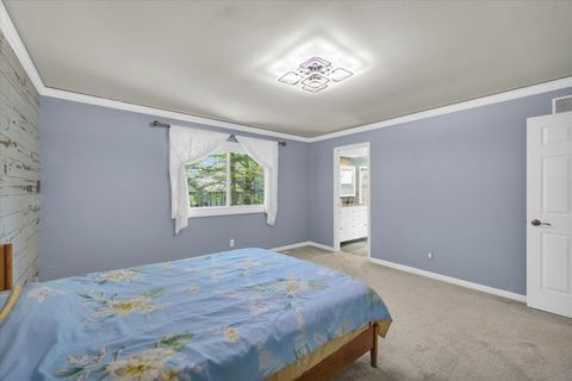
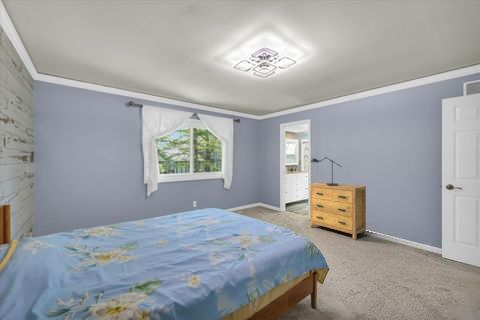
+ lamp [310,156,343,186]
+ dresser [309,181,367,241]
